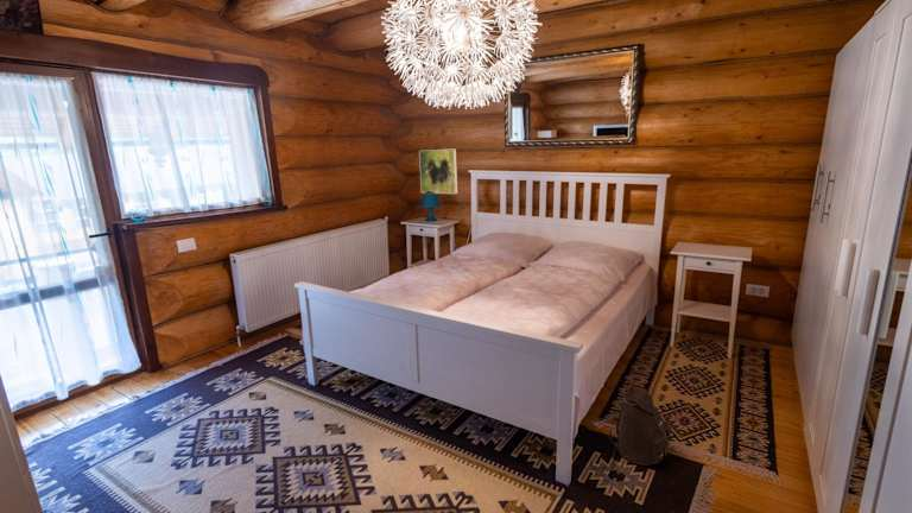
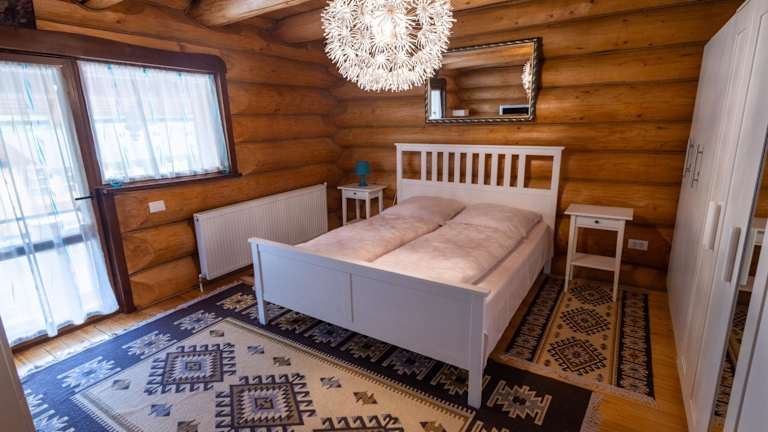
- backpack [608,384,672,467]
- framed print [418,147,458,195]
